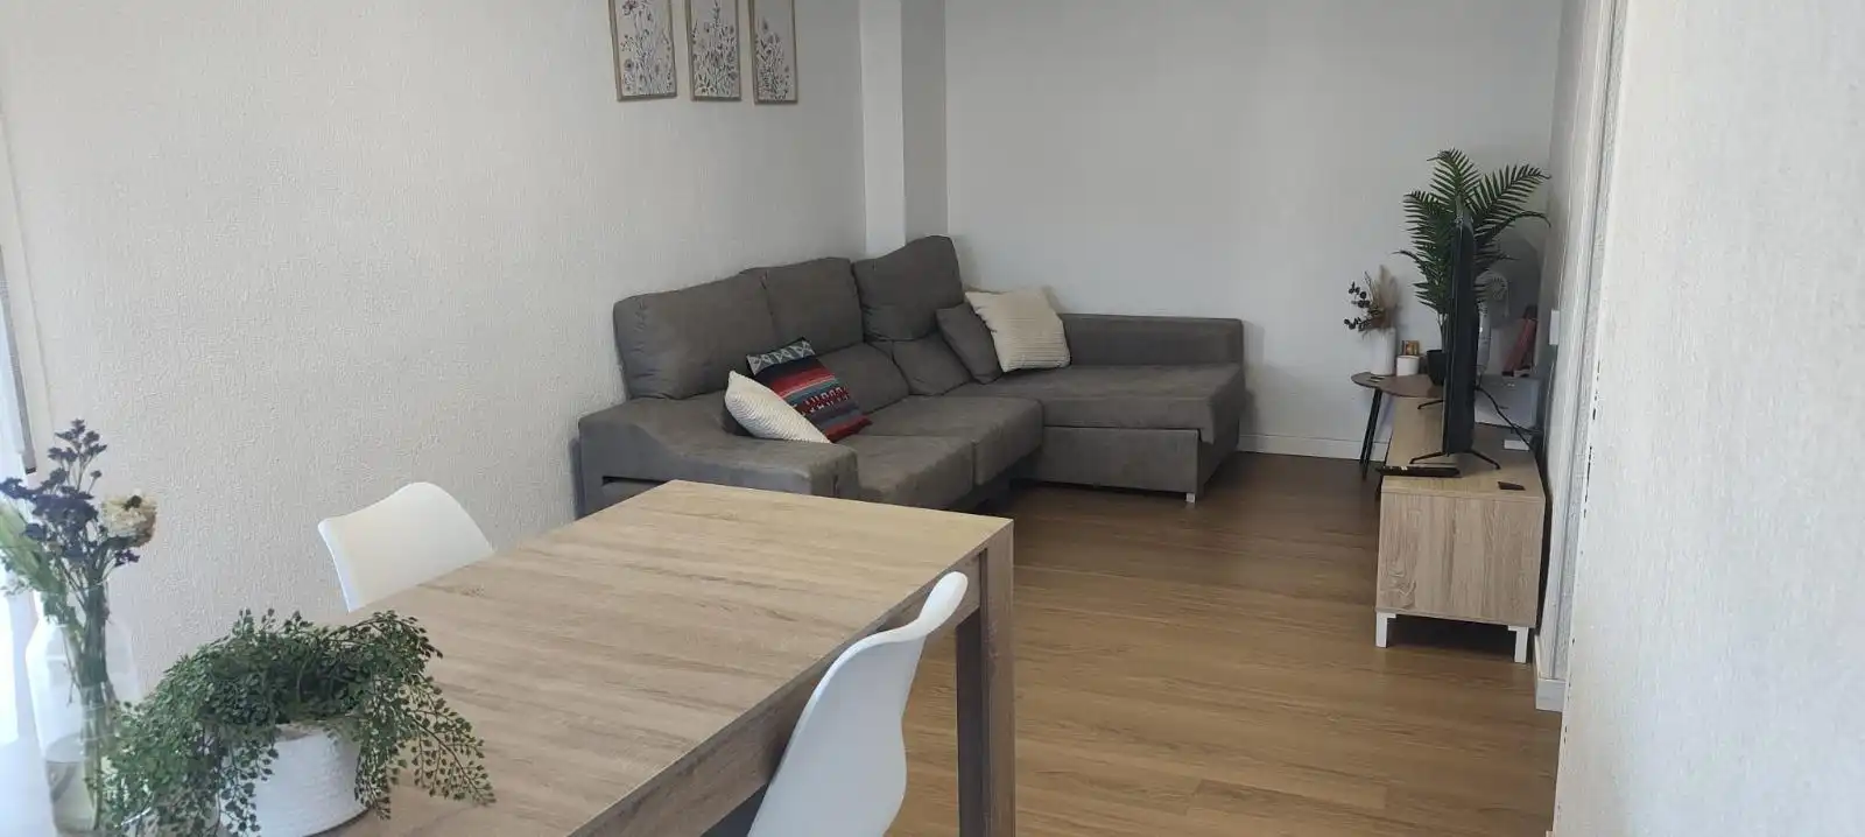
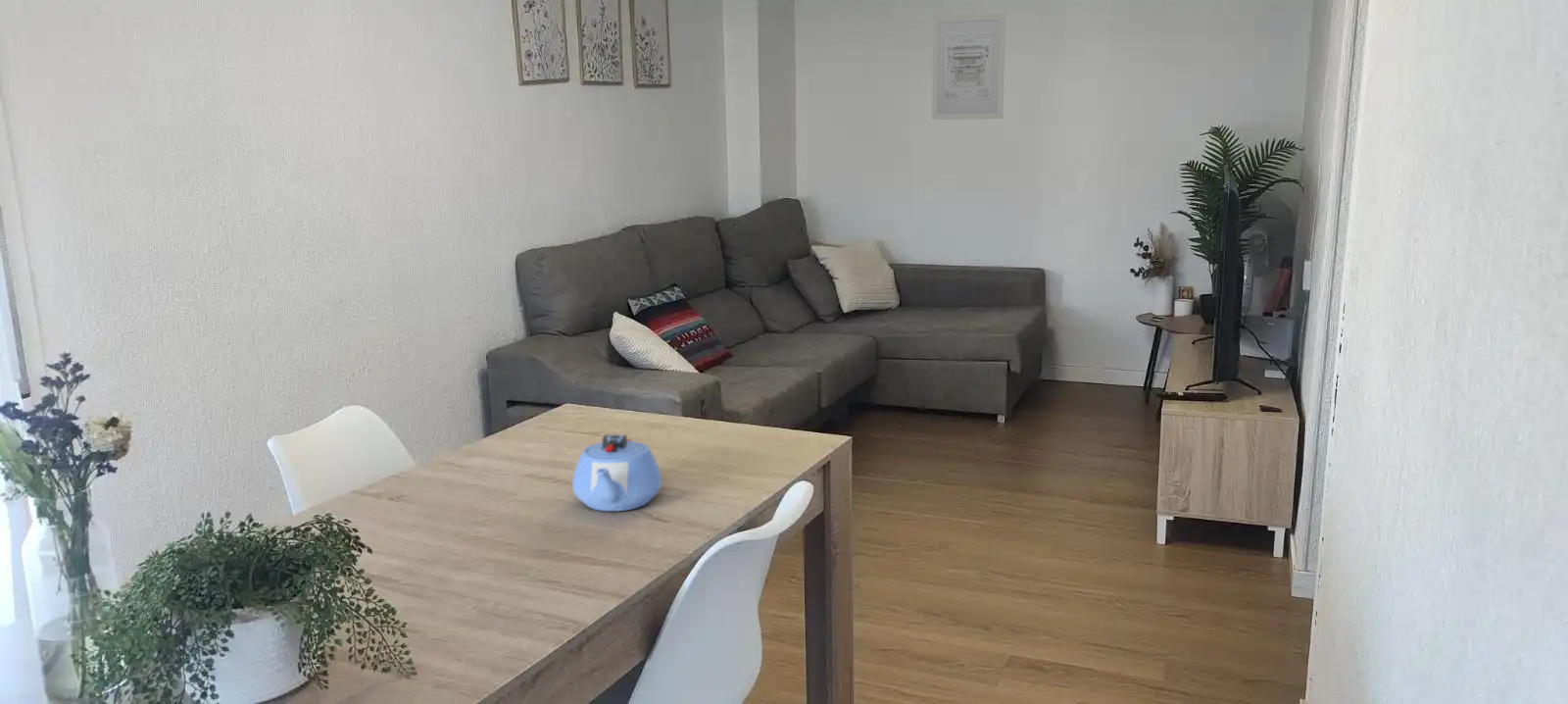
+ teapot [571,433,662,512]
+ wall art [931,13,1006,121]
